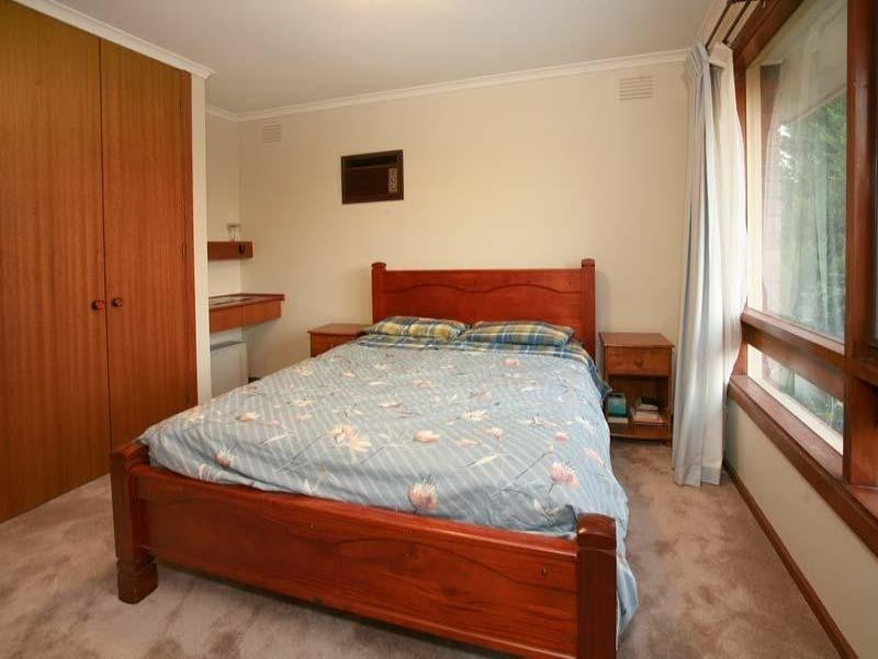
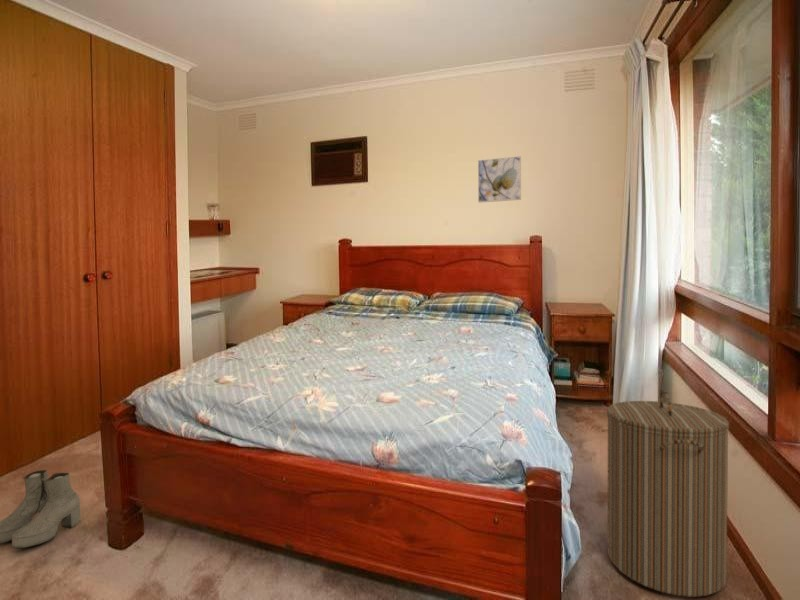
+ laundry hamper [606,387,730,598]
+ boots [0,469,81,550]
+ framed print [477,155,522,204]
